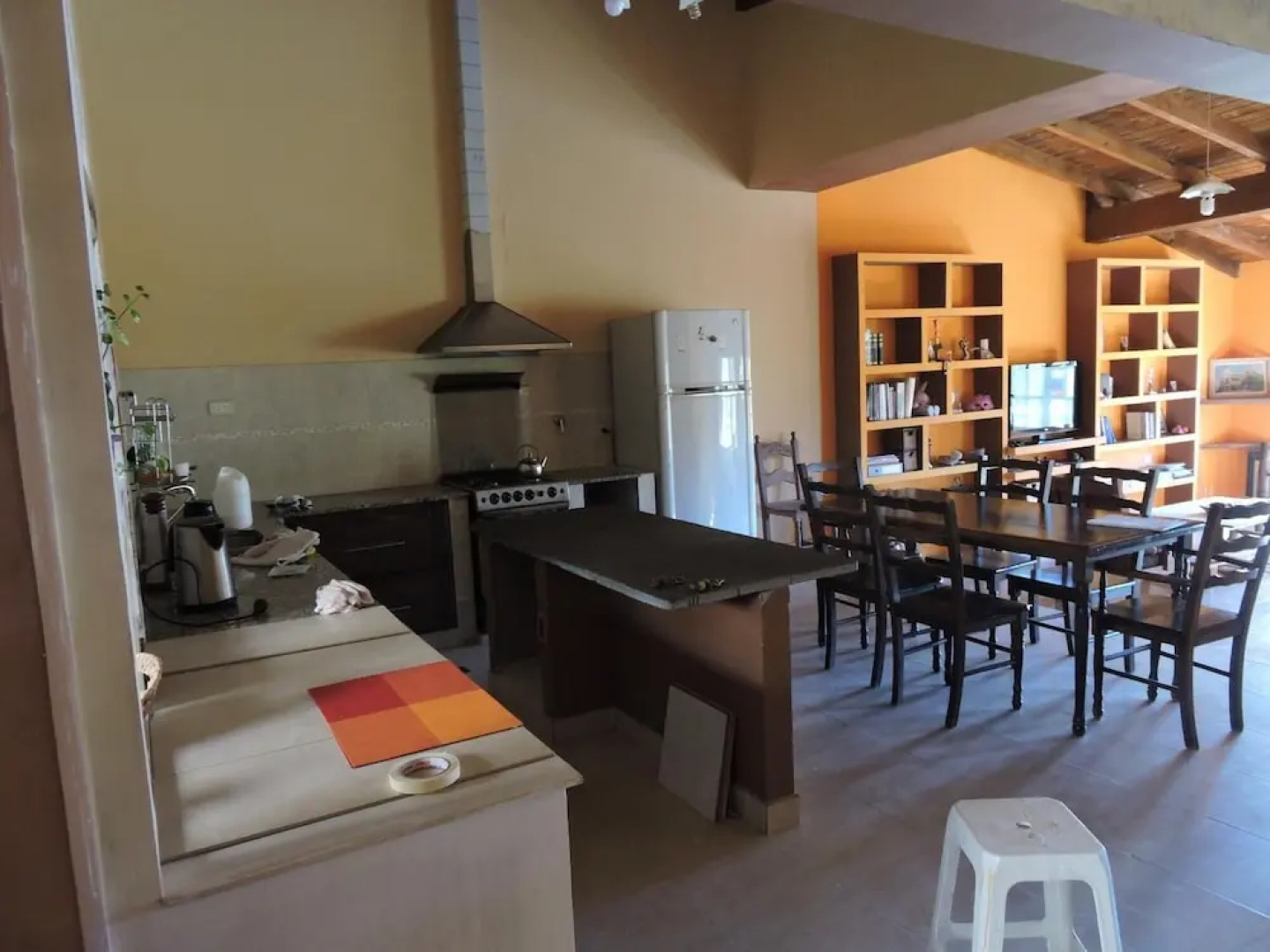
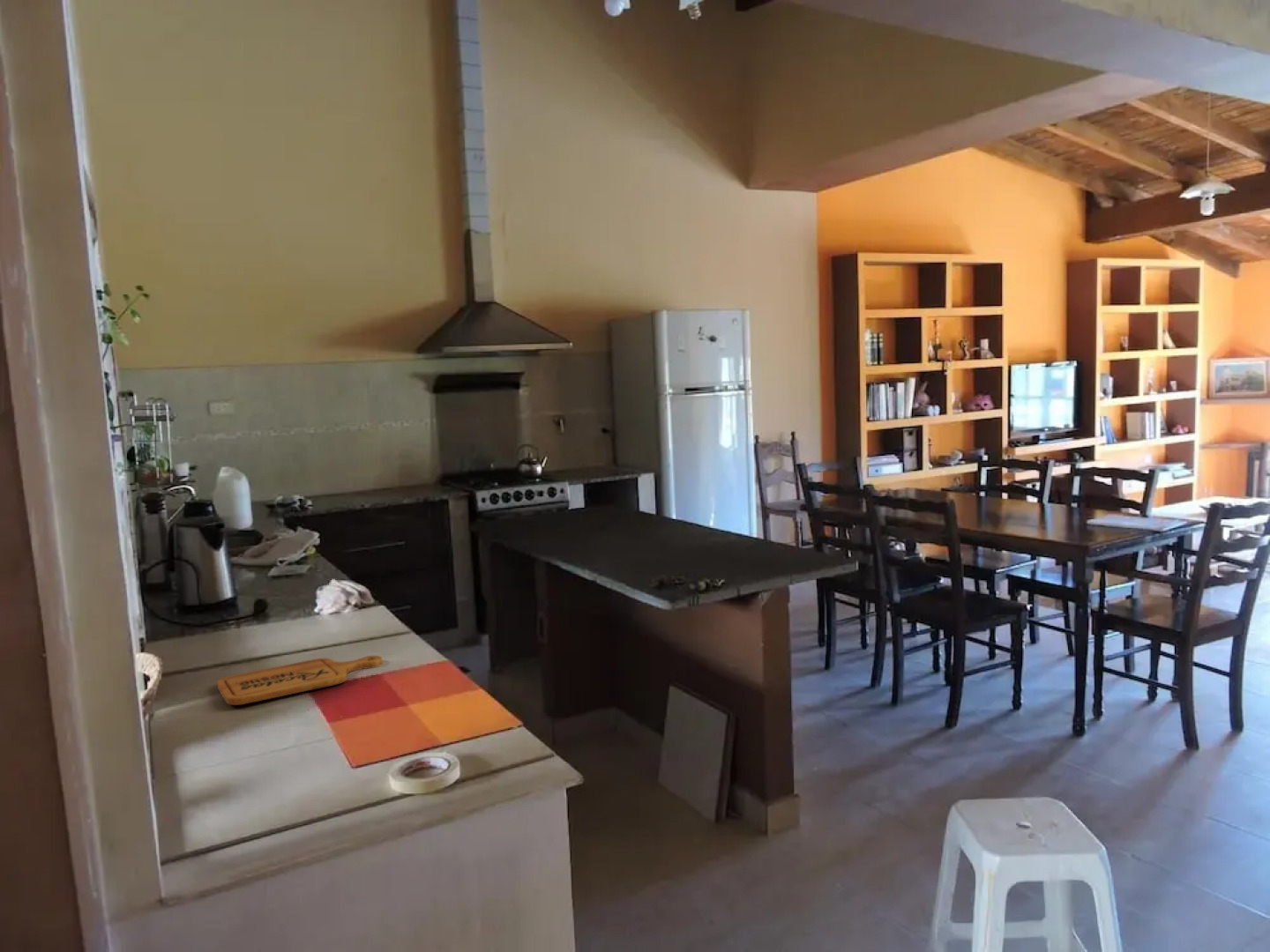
+ cutting board [216,655,384,706]
